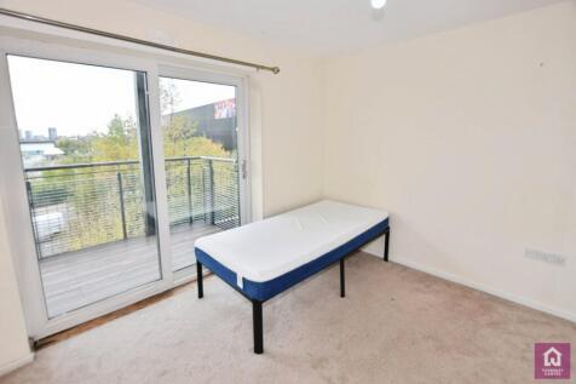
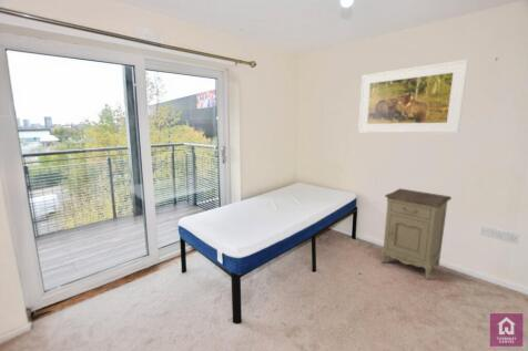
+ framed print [357,59,469,134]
+ nightstand [379,187,453,281]
